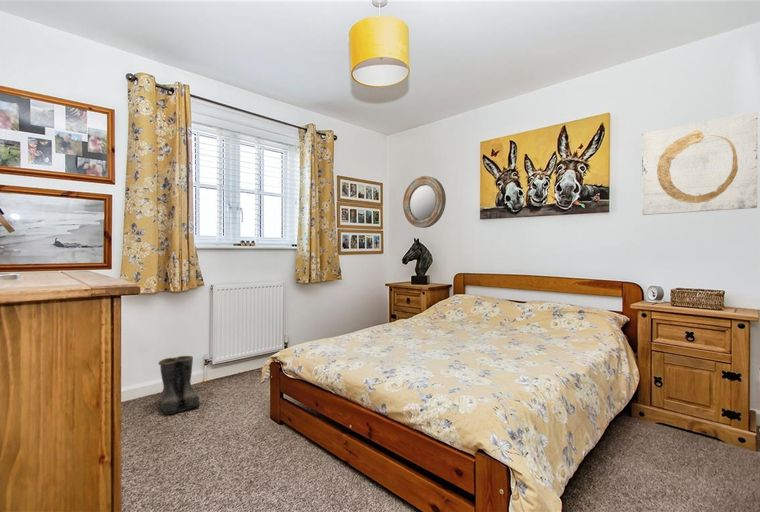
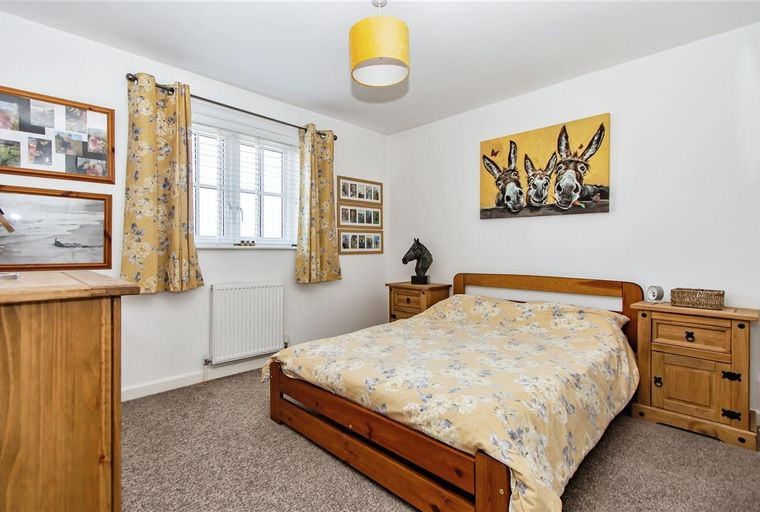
- boots [158,355,201,415]
- wall art [641,110,758,216]
- home mirror [402,175,447,229]
